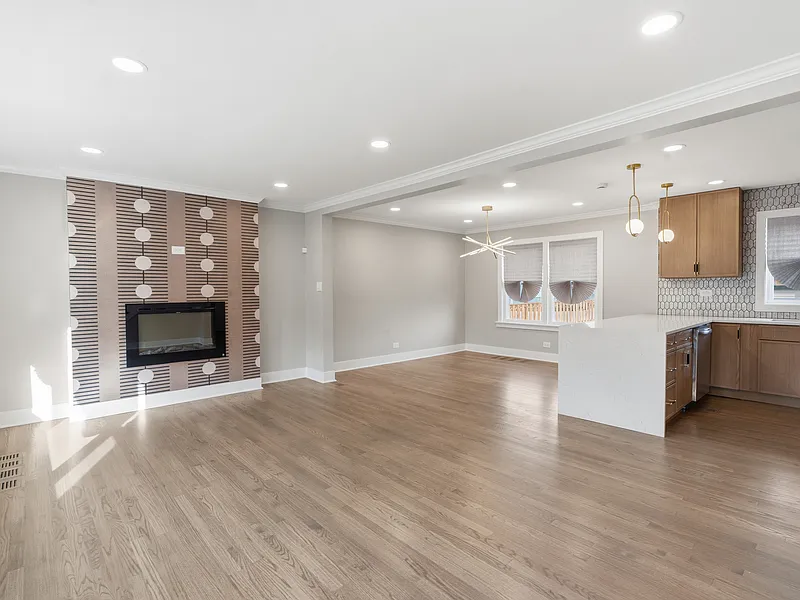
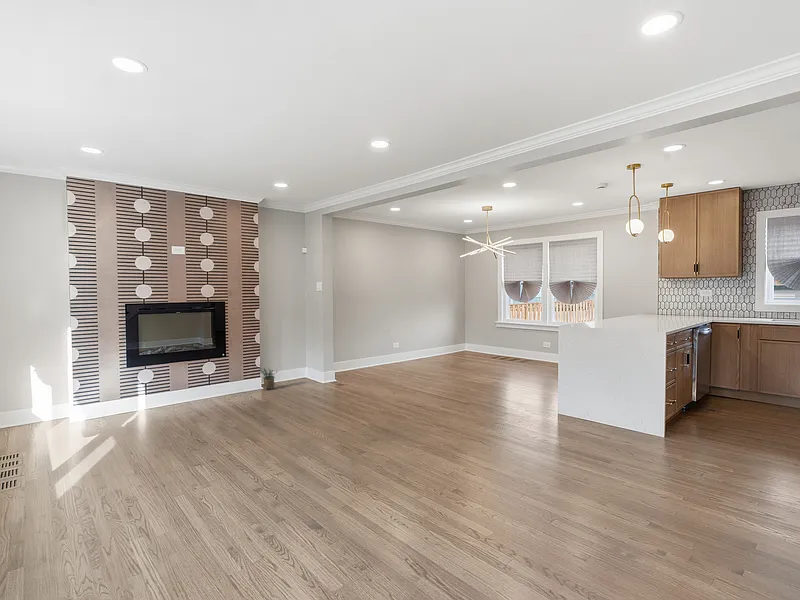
+ potted plant [258,364,278,390]
